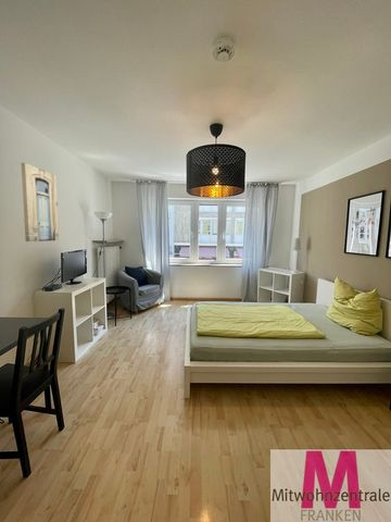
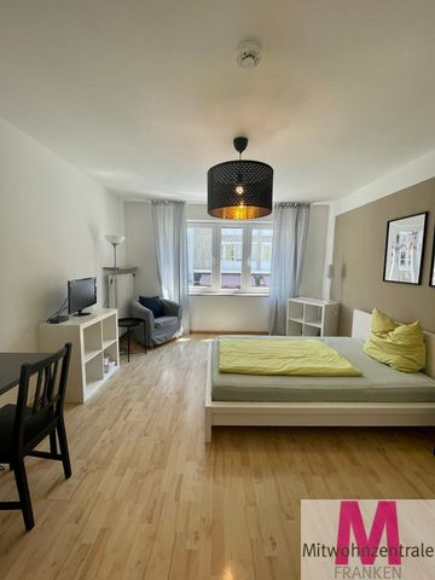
- wall art [20,162,60,243]
